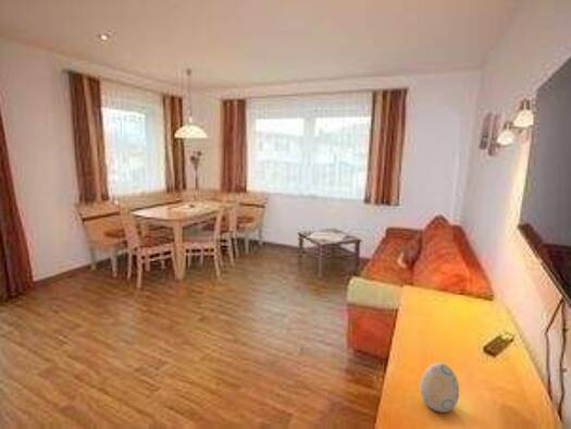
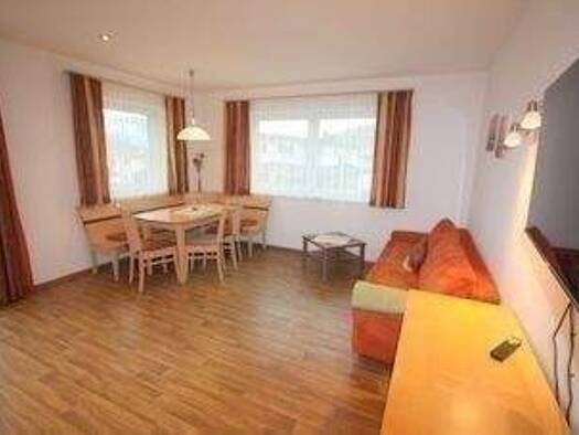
- decorative egg [419,361,460,414]
